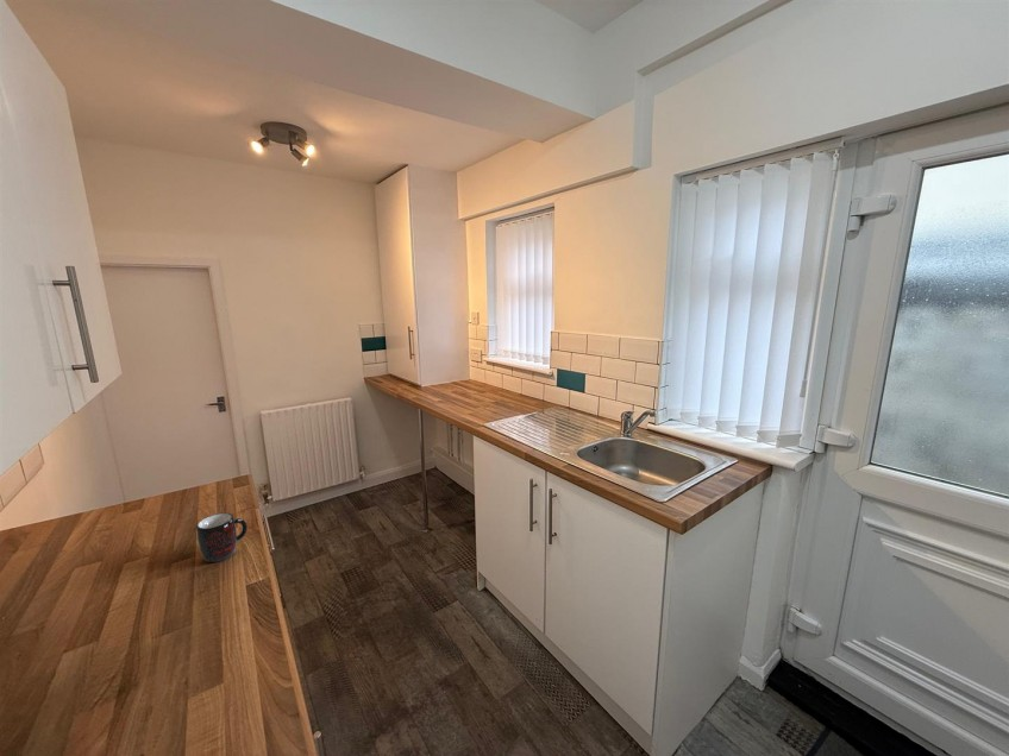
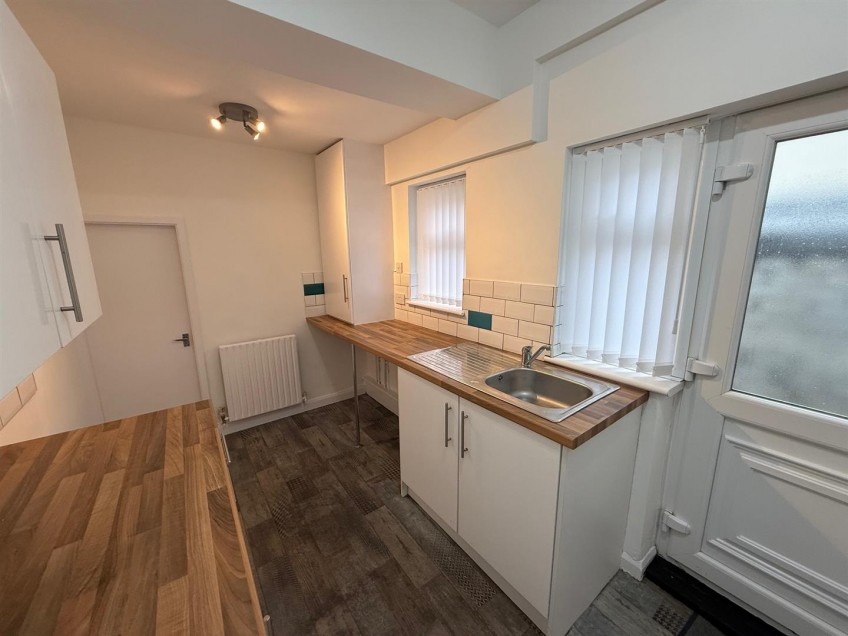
- mug [195,511,249,563]
